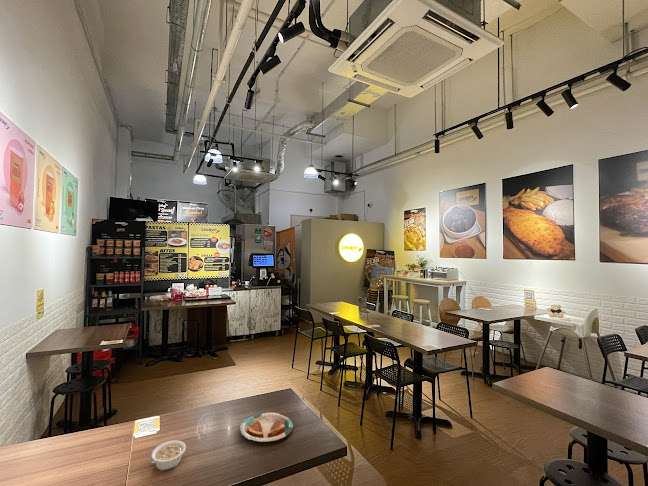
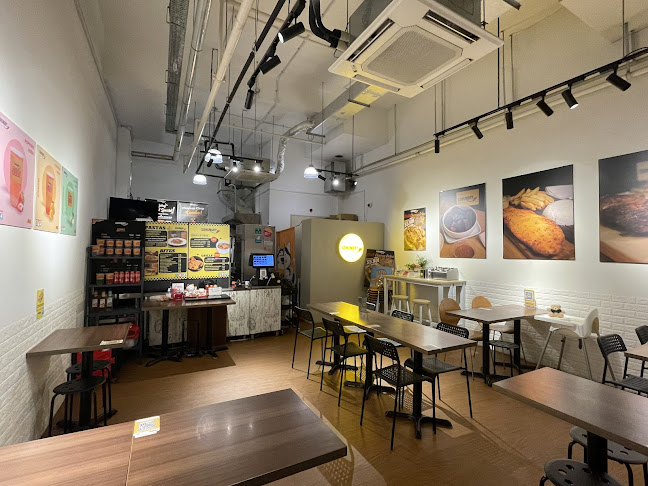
- legume [150,439,187,471]
- plate [239,411,294,443]
